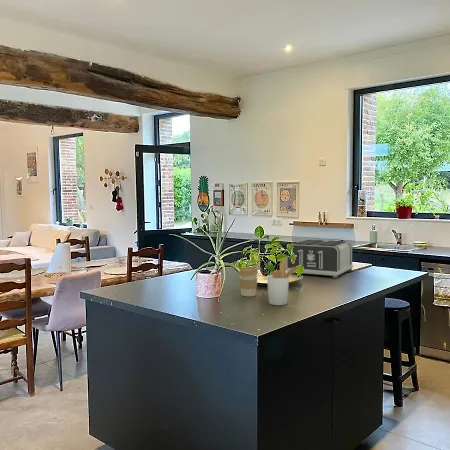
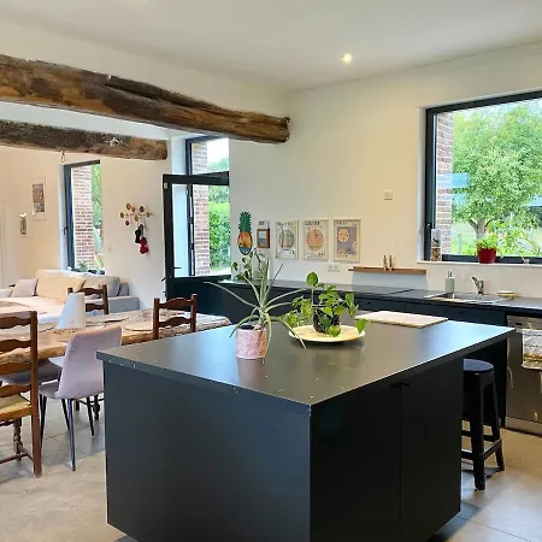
- toaster [286,239,354,279]
- utensil holder [266,261,301,306]
- coffee cup [238,266,259,297]
